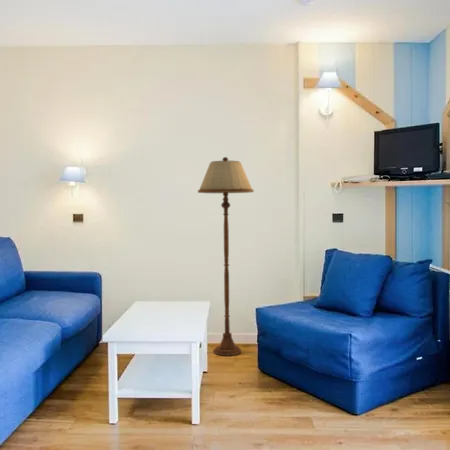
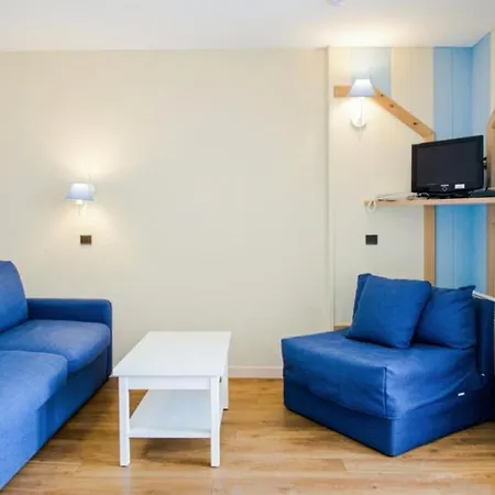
- floor lamp [197,156,255,357]
